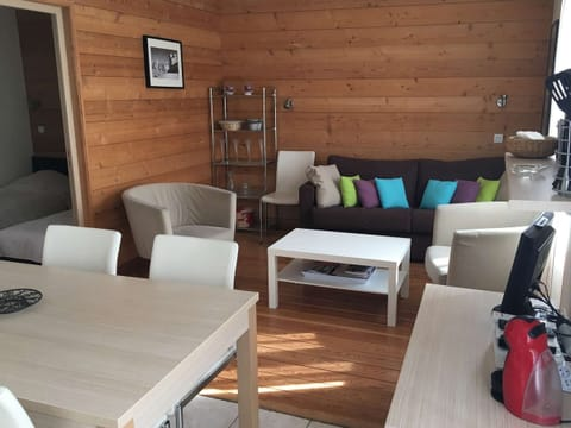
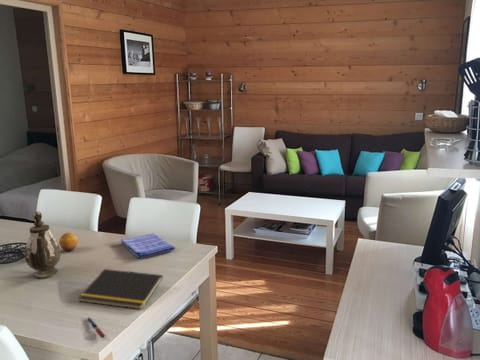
+ fruit [58,232,79,252]
+ pen [86,316,106,339]
+ notepad [78,268,164,310]
+ dish towel [120,232,176,260]
+ teapot [24,211,62,279]
